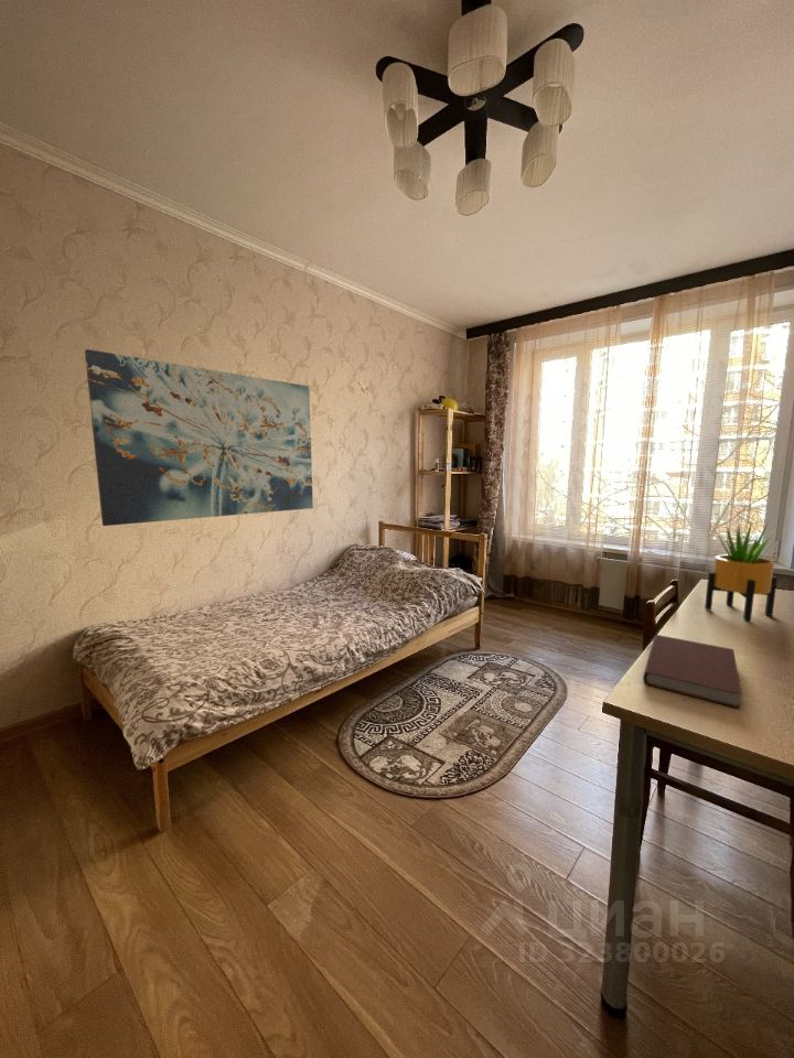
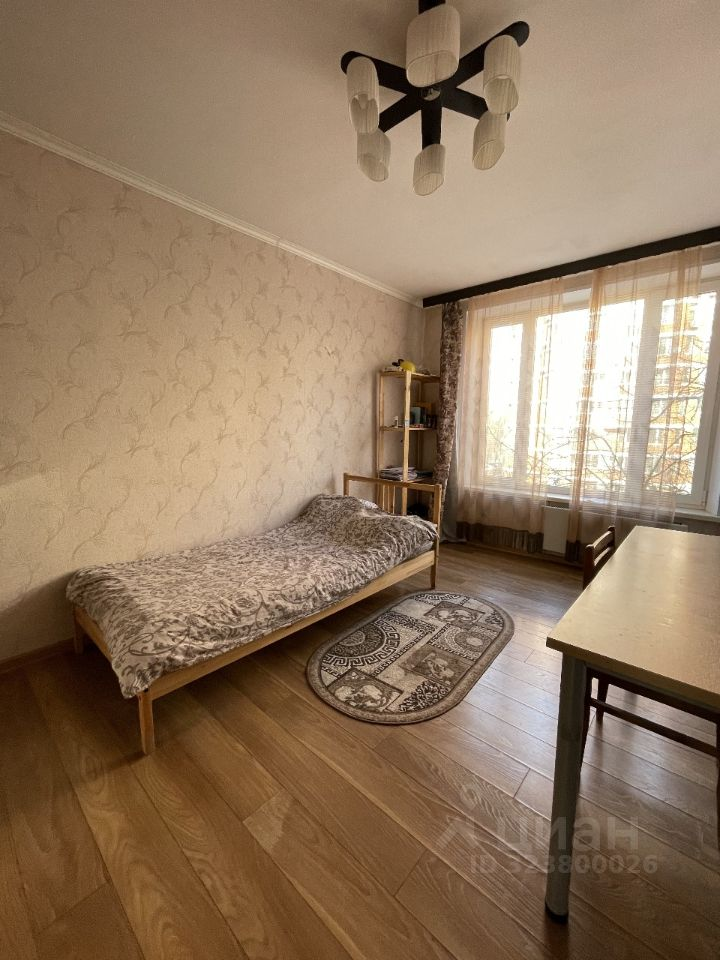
- book [642,634,743,710]
- wall art [84,348,314,527]
- potted plant [704,519,779,622]
